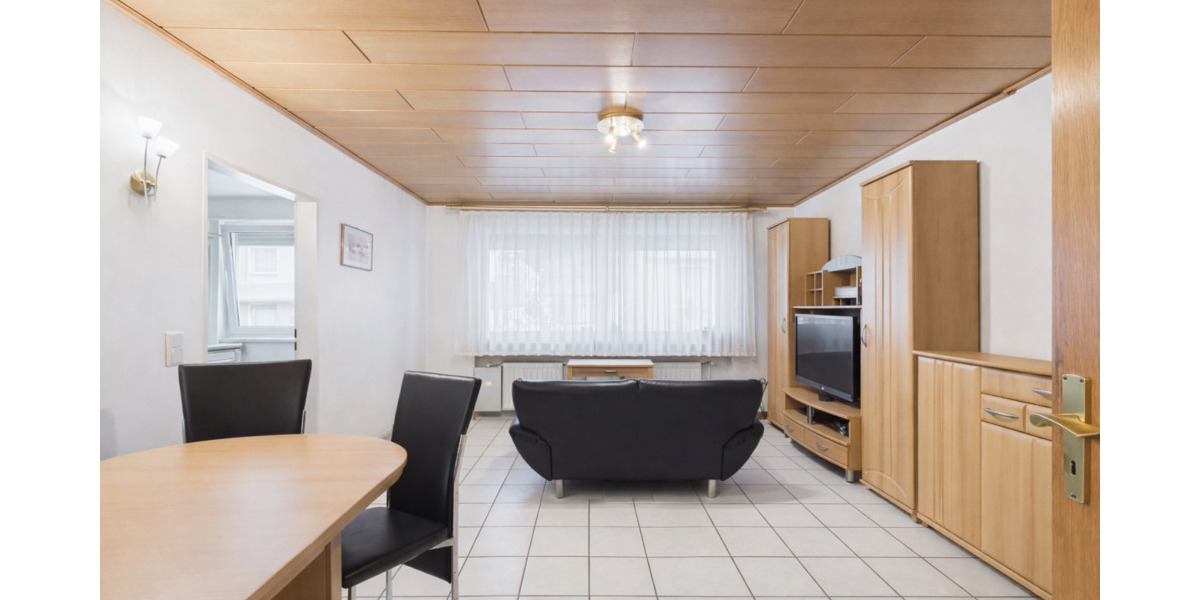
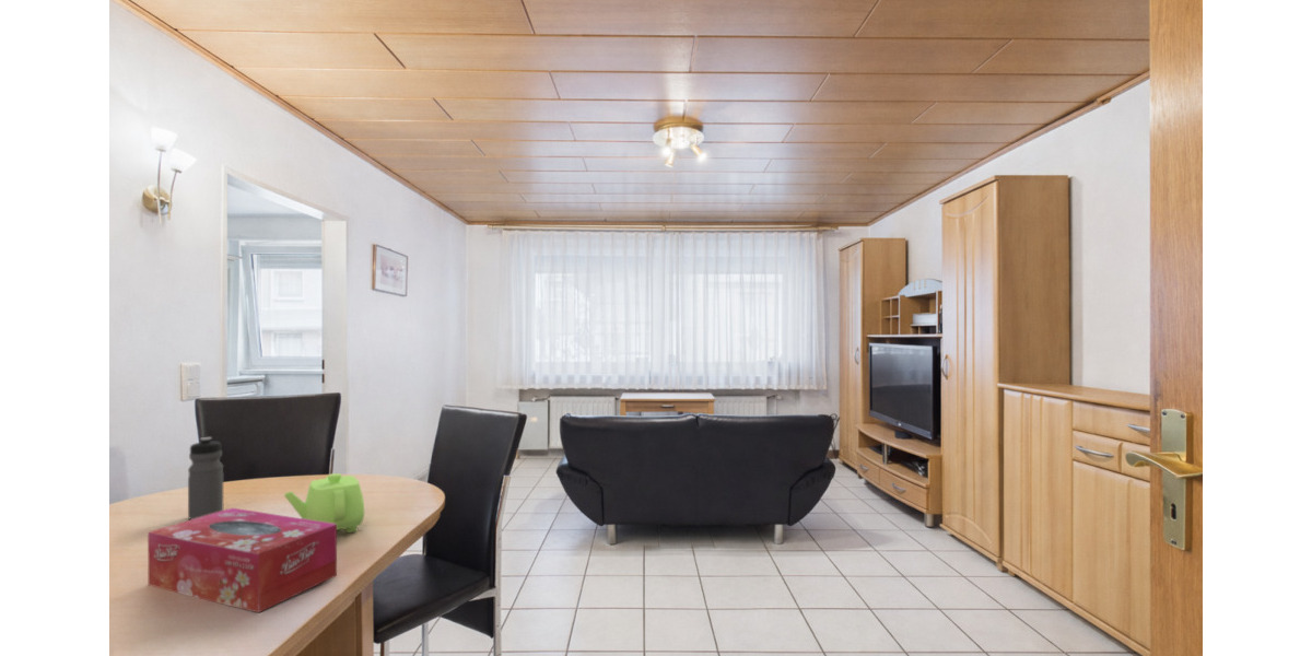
+ tissue box [147,507,338,613]
+ teapot [283,472,365,534]
+ water bottle [187,436,224,520]
